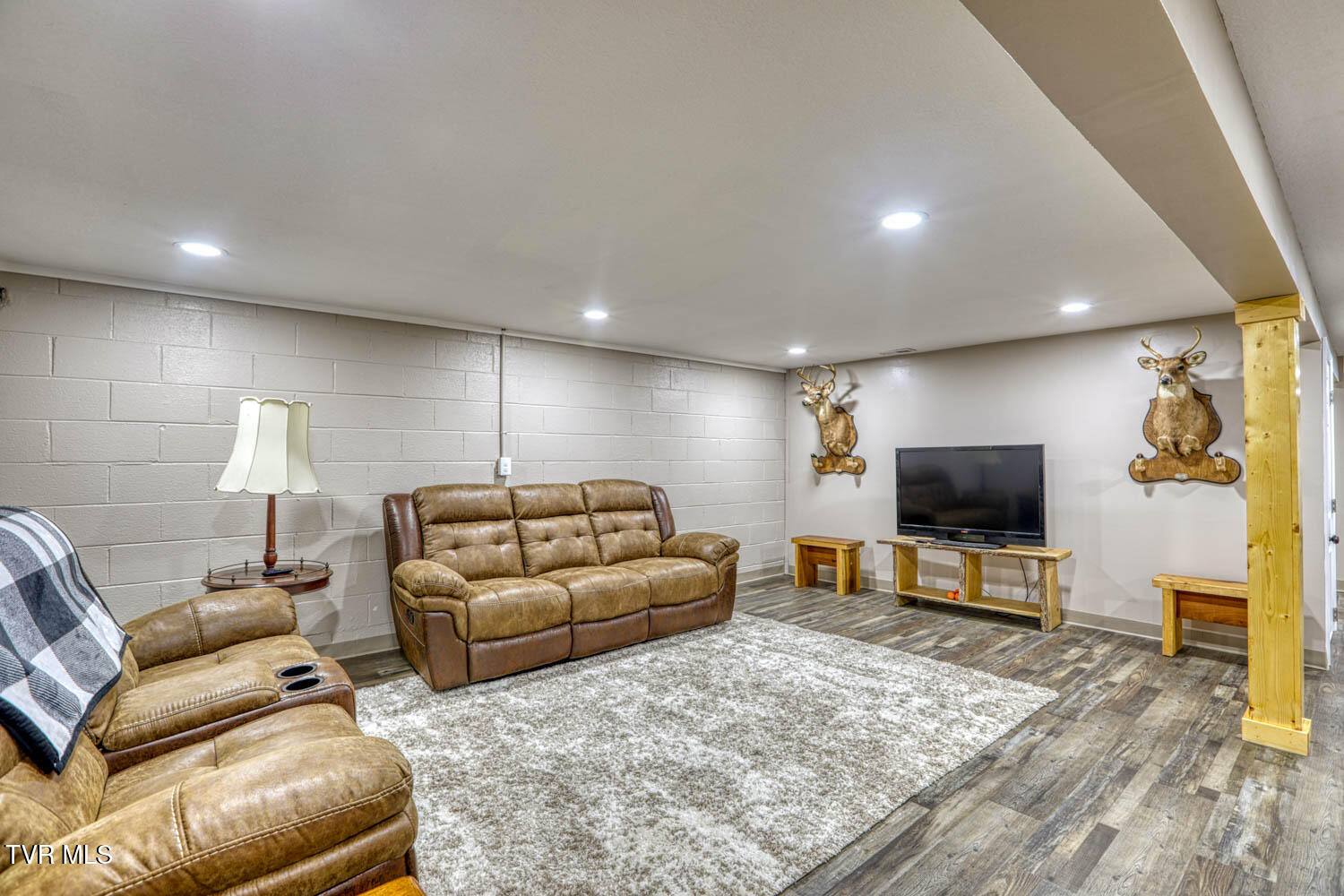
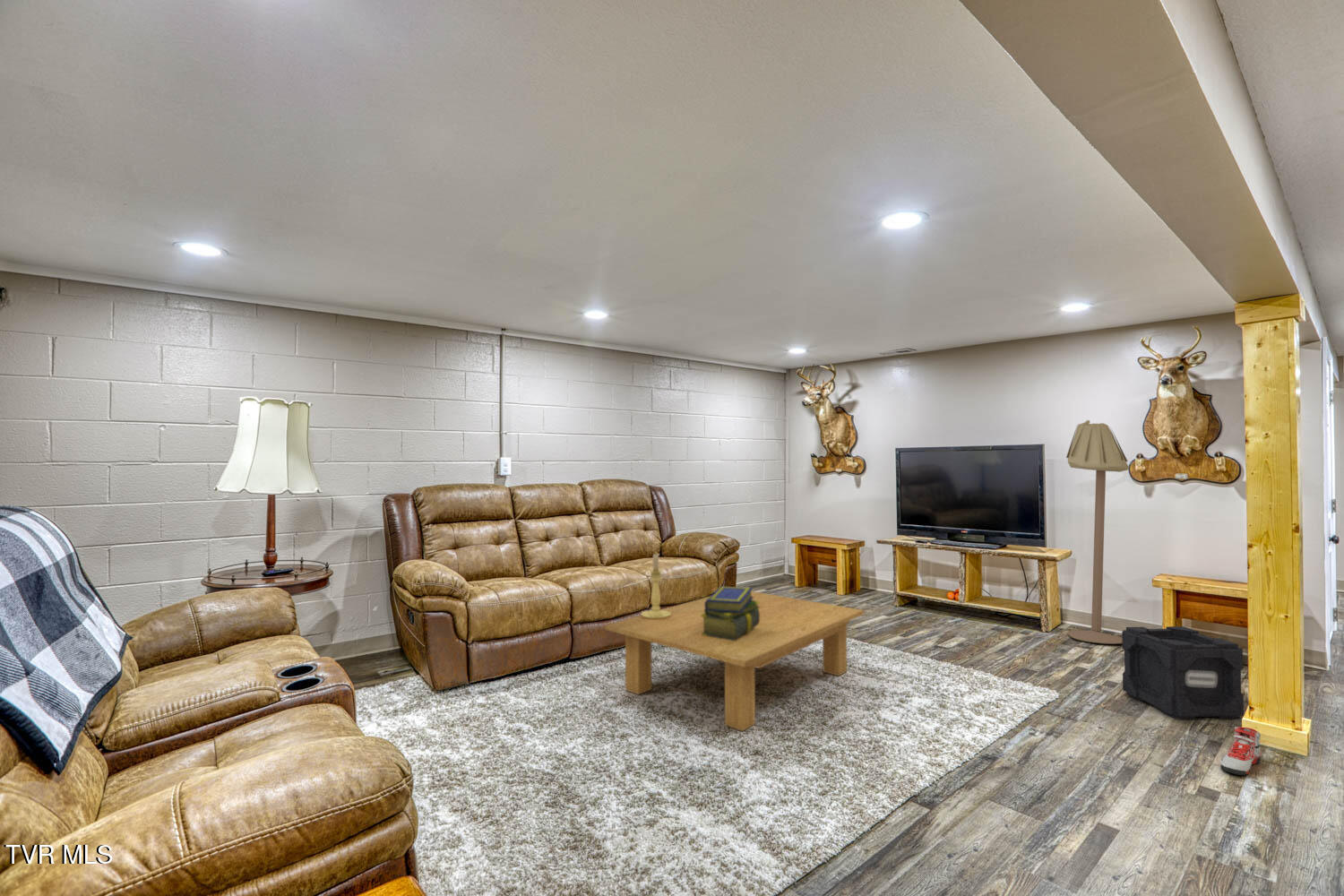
+ coffee table [605,590,865,732]
+ stack of books [701,585,760,641]
+ storage crate [1121,625,1245,720]
+ sneaker [1219,726,1262,776]
+ floor lamp [1065,419,1130,645]
+ candle holder [640,552,671,619]
